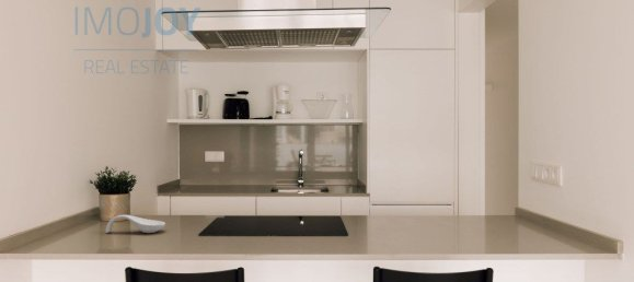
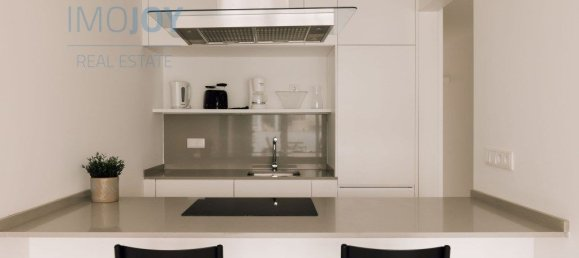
- spoon rest [105,213,166,234]
